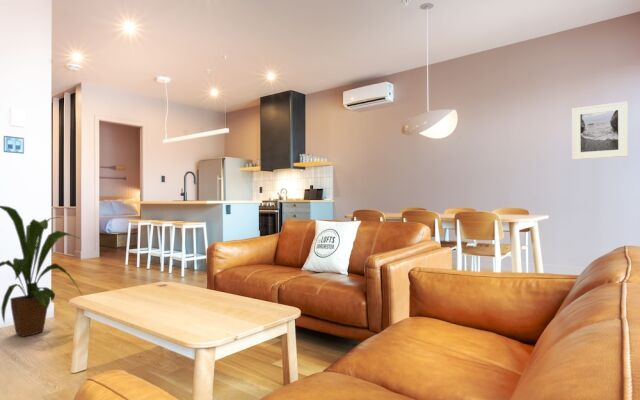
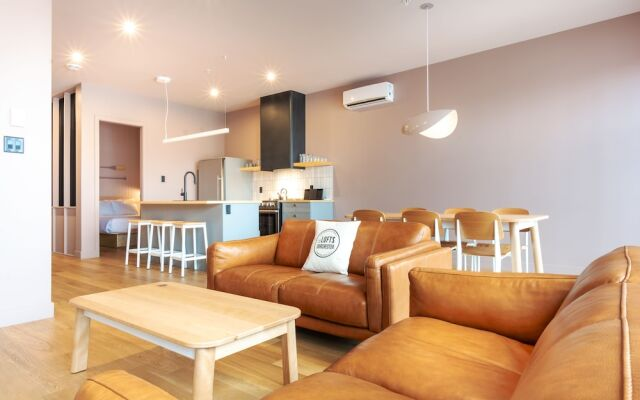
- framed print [571,101,629,161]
- house plant [0,205,83,338]
